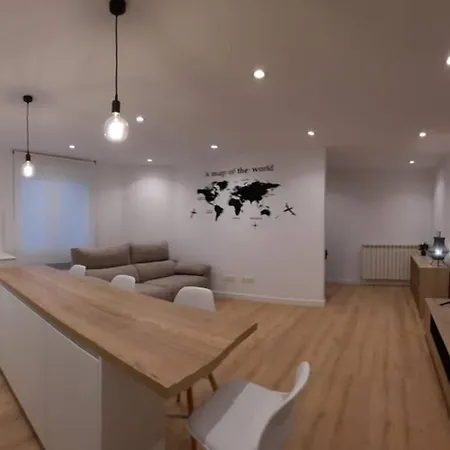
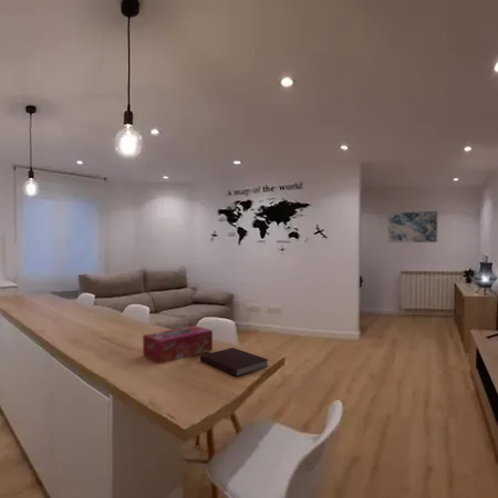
+ wall art [387,210,438,243]
+ tissue box [142,324,214,365]
+ notebook [199,346,269,378]
